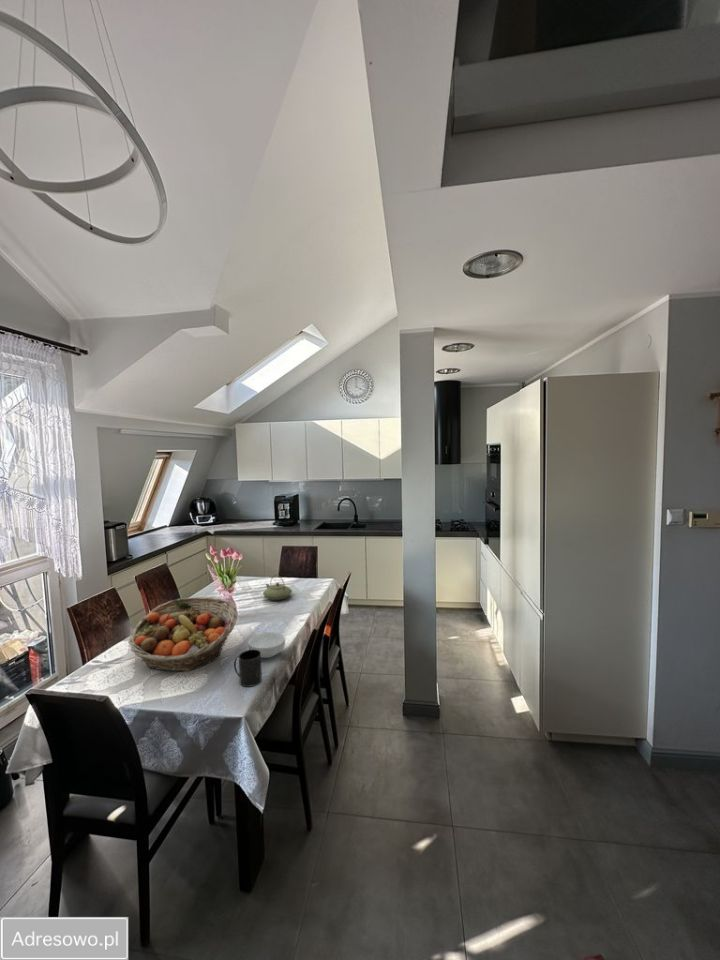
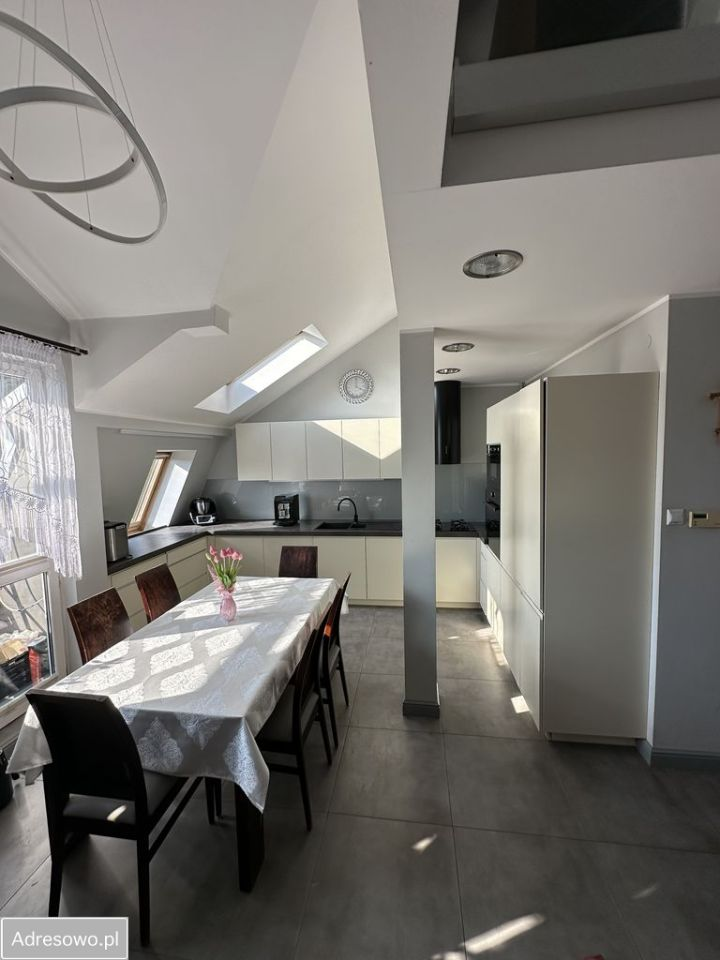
- teapot [262,574,293,601]
- mug [233,649,263,688]
- cereal bowl [247,631,286,659]
- fruit basket [127,596,239,672]
